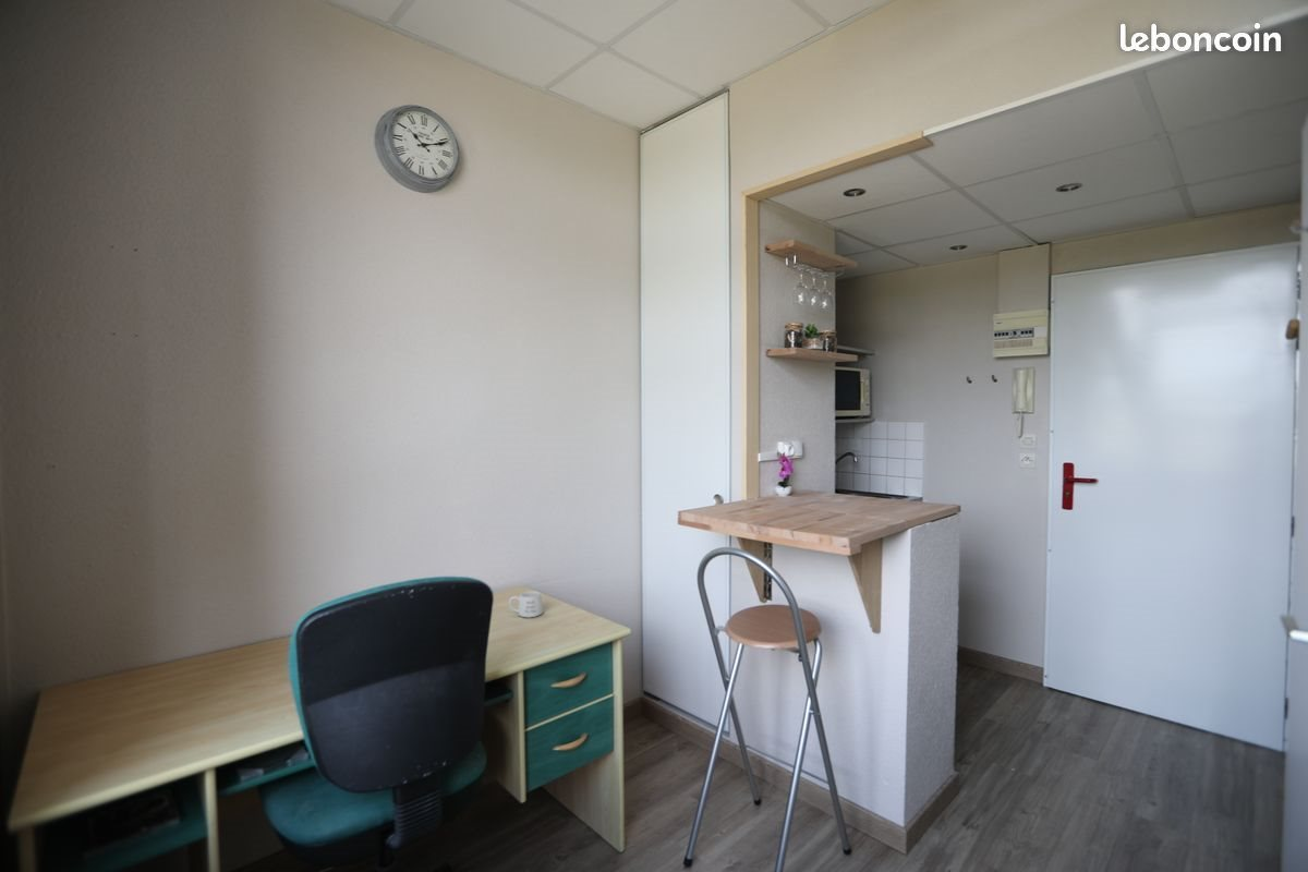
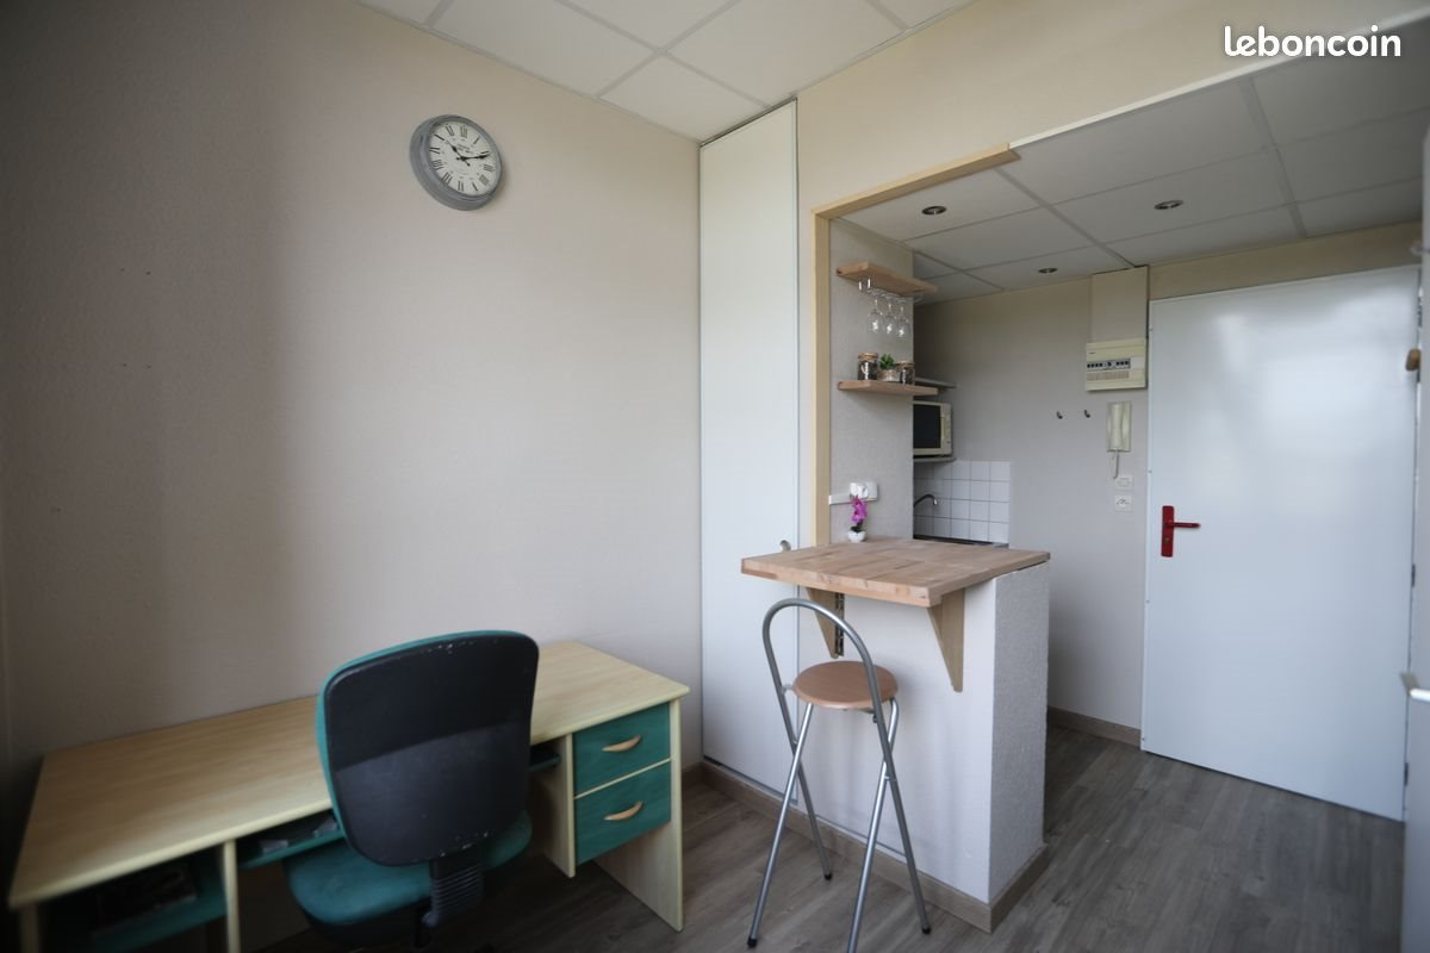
- mug [508,591,544,619]
